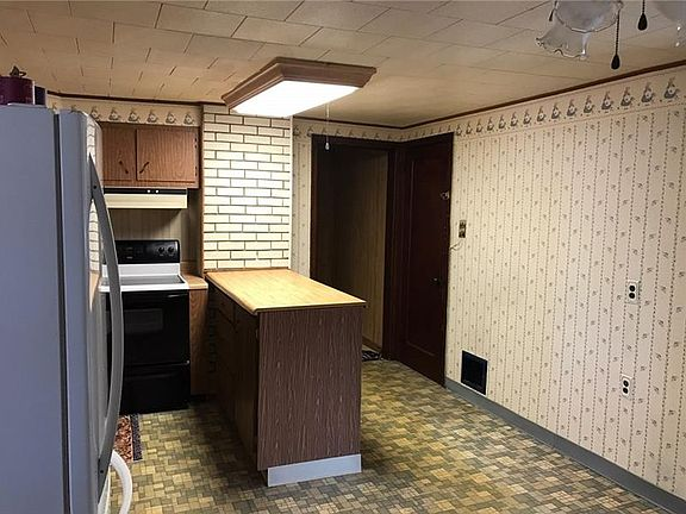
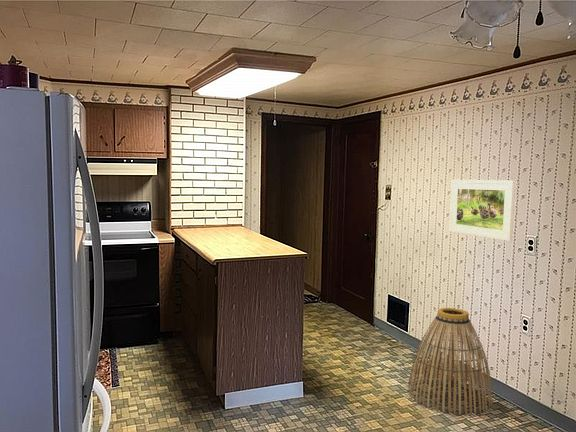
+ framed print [449,179,516,242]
+ basket [407,307,494,416]
